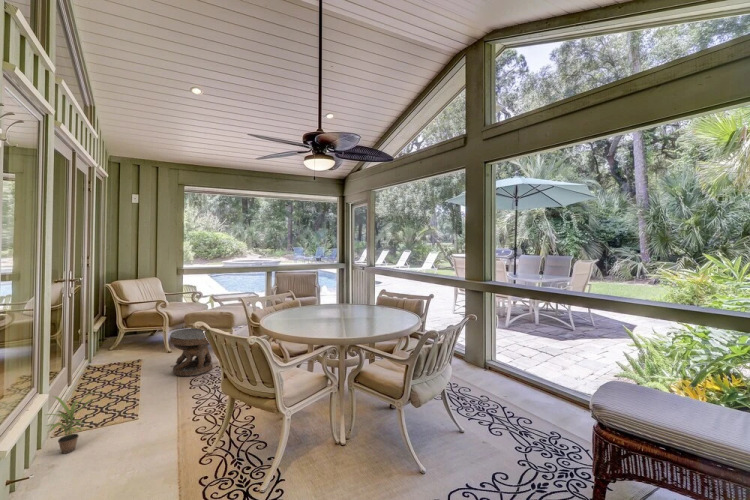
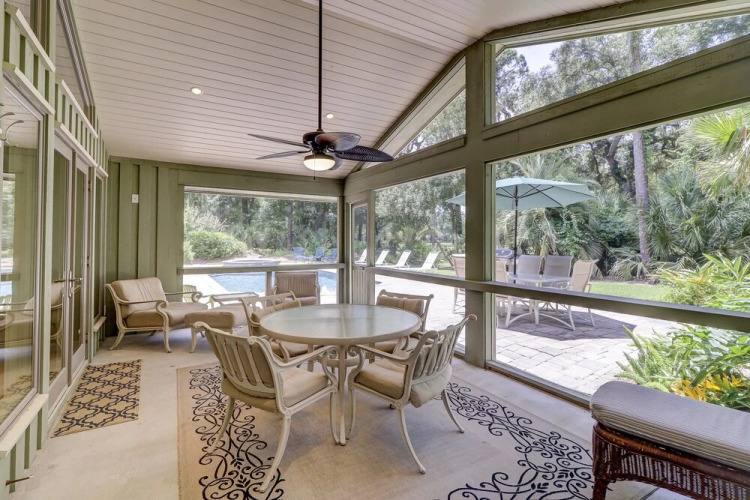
- carved stool [169,327,214,377]
- potted plant [45,390,98,455]
